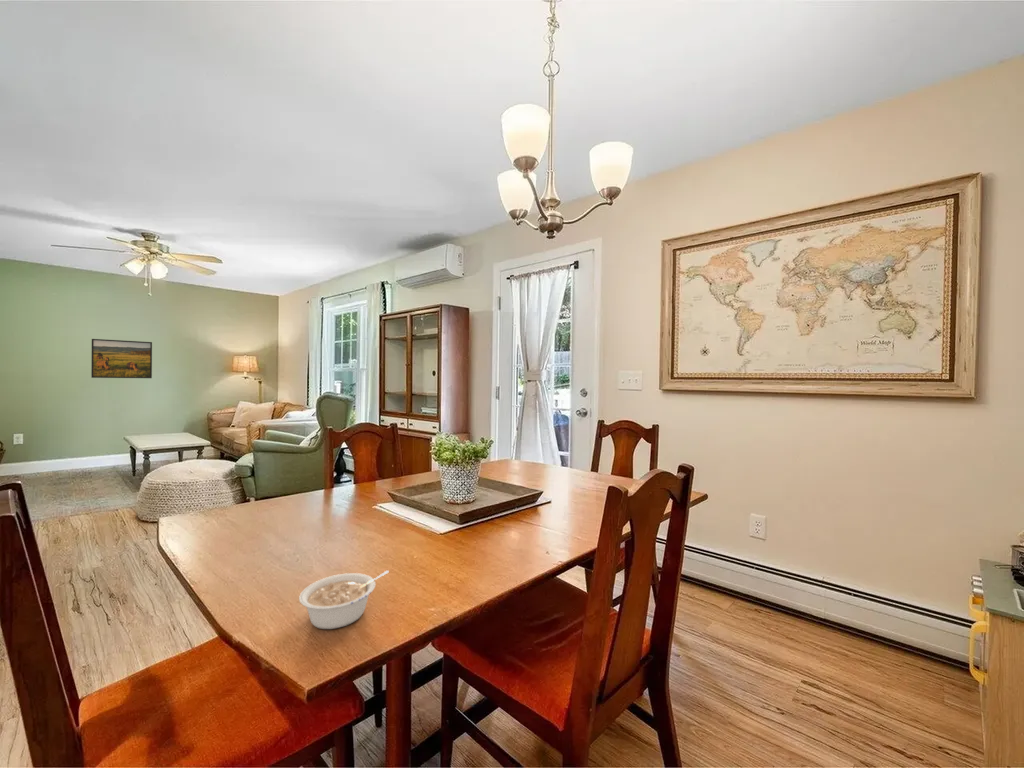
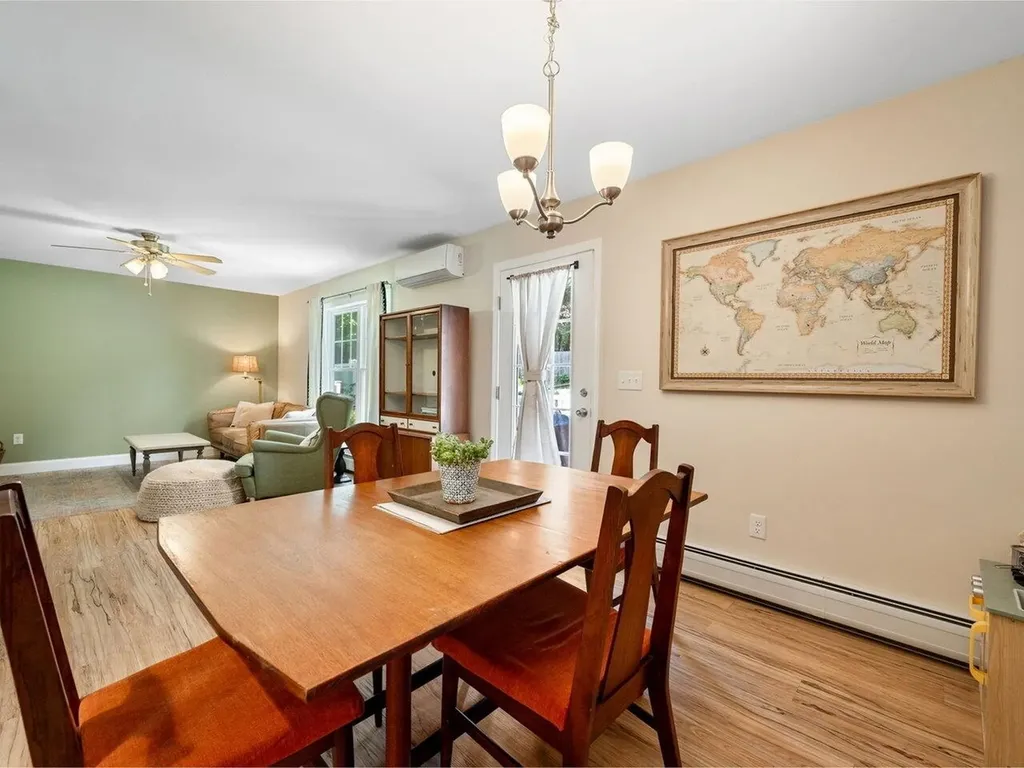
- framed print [90,338,153,379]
- legume [298,569,390,630]
